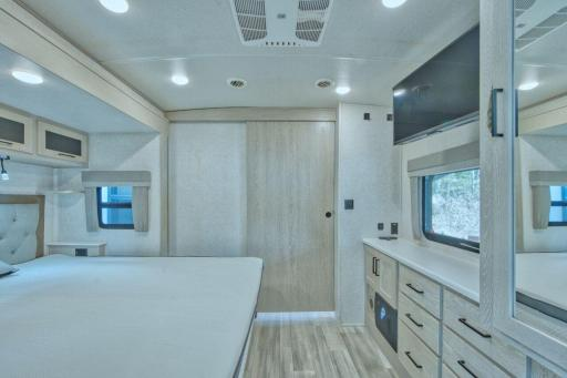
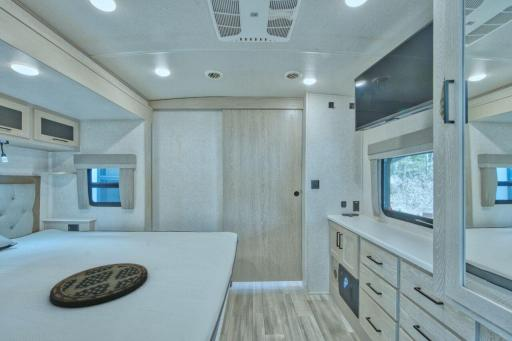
+ tray [49,262,149,308]
